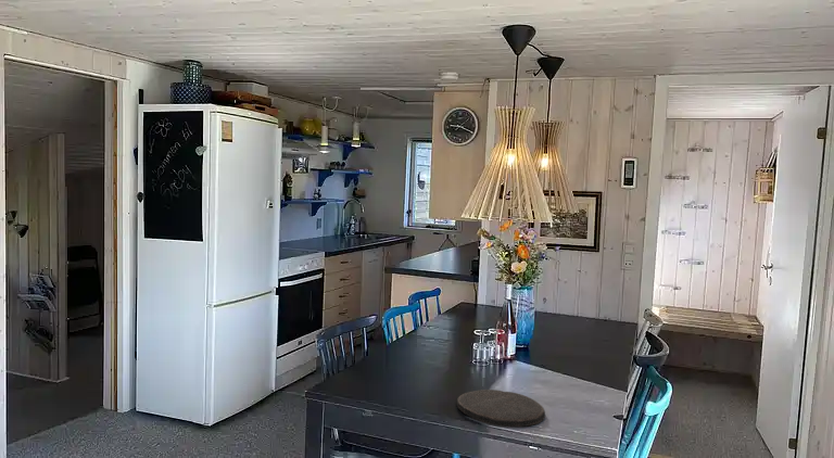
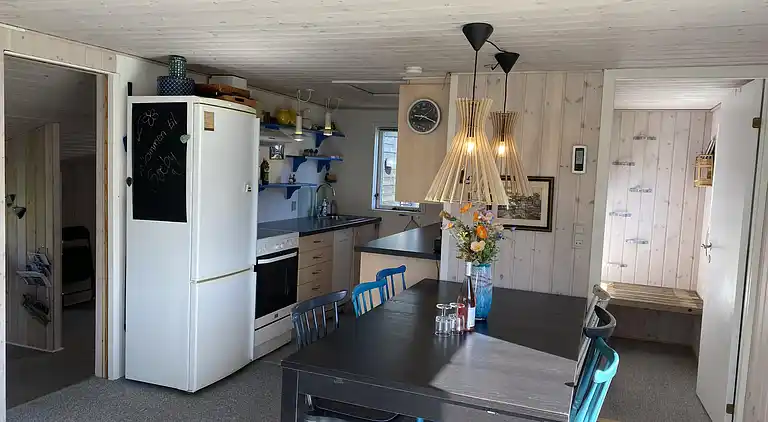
- plate [456,389,546,428]
